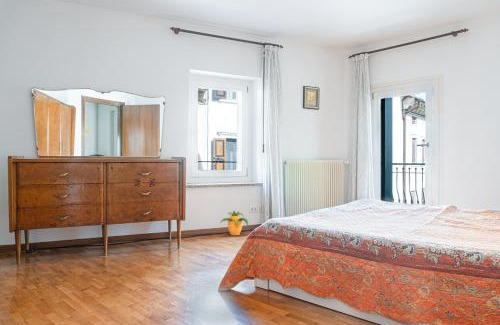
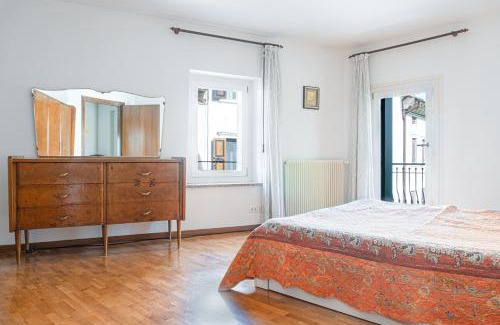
- potted plant [219,210,249,236]
